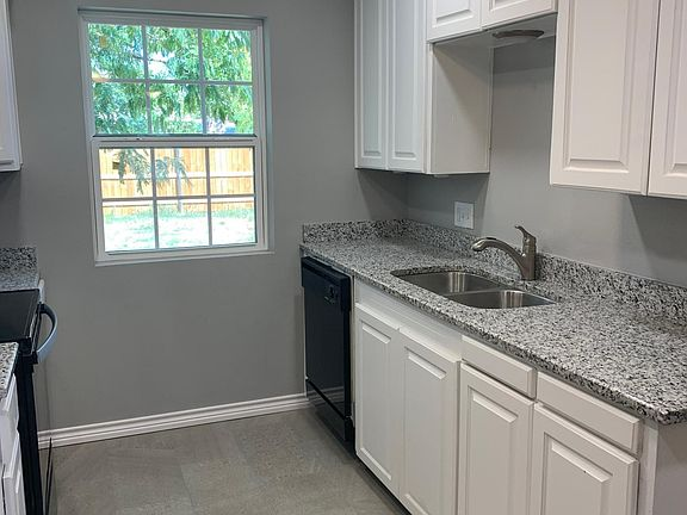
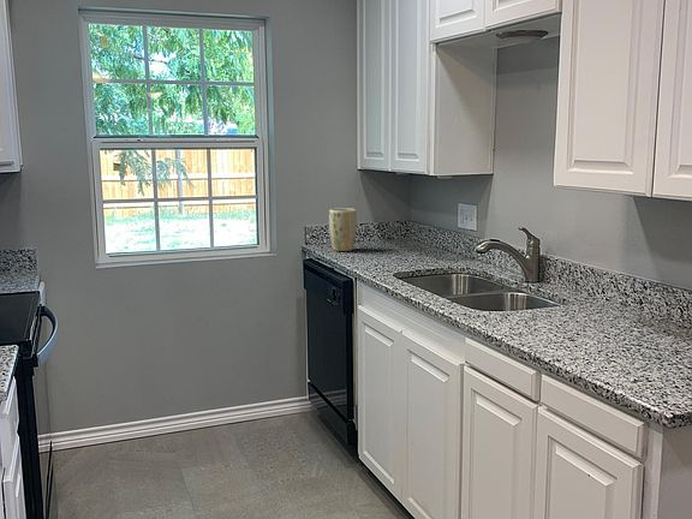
+ plant pot [328,208,358,252]
